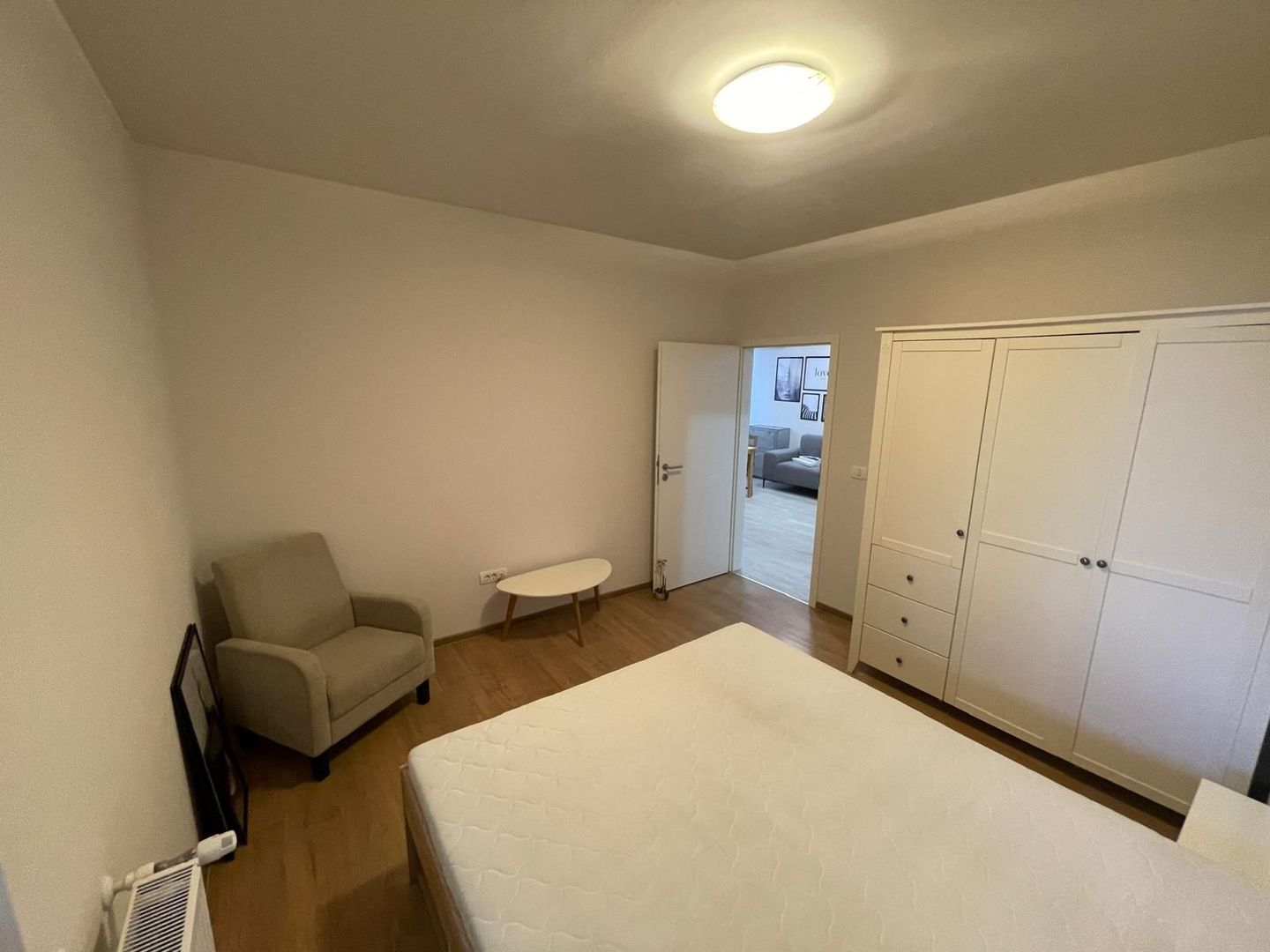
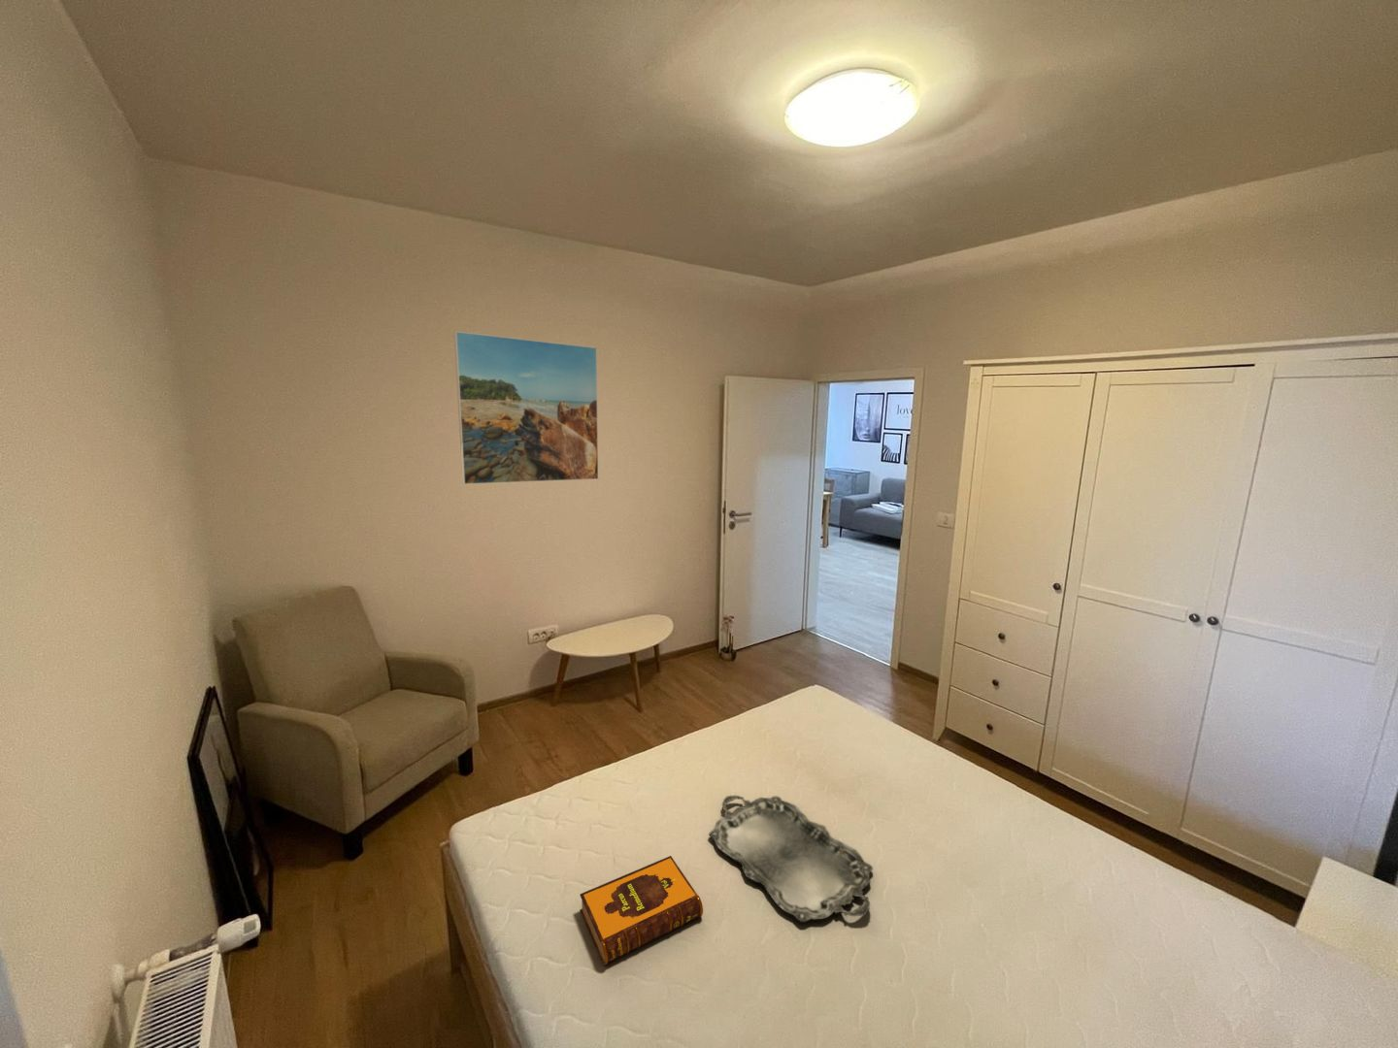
+ hardback book [579,855,703,965]
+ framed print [454,330,600,485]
+ serving tray [708,795,874,923]
